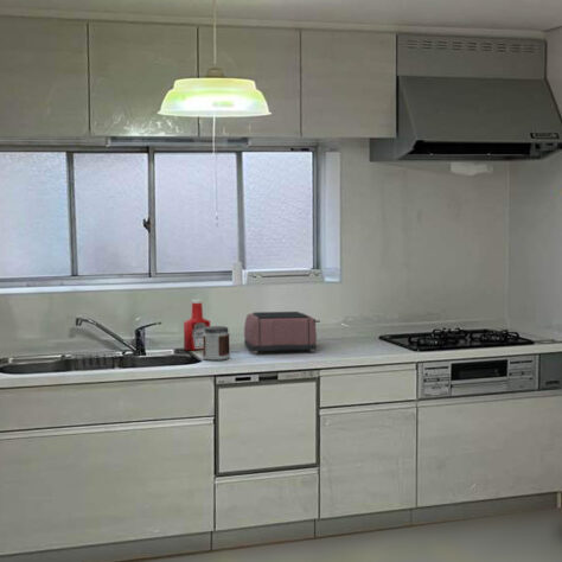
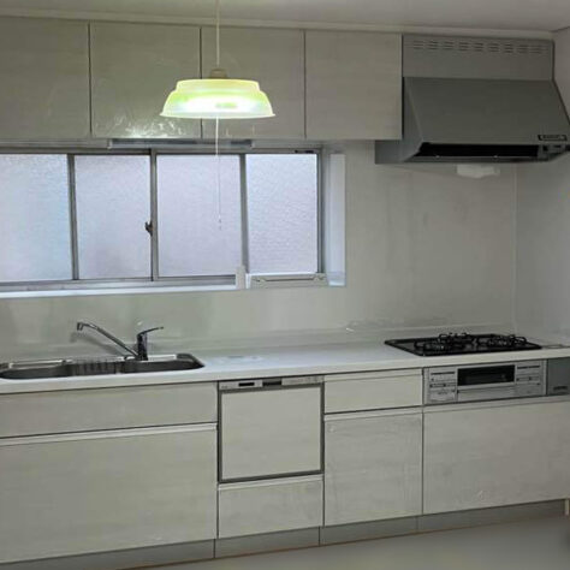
- soap bottle [183,298,211,351]
- toaster [243,311,321,355]
- jar [202,325,231,362]
